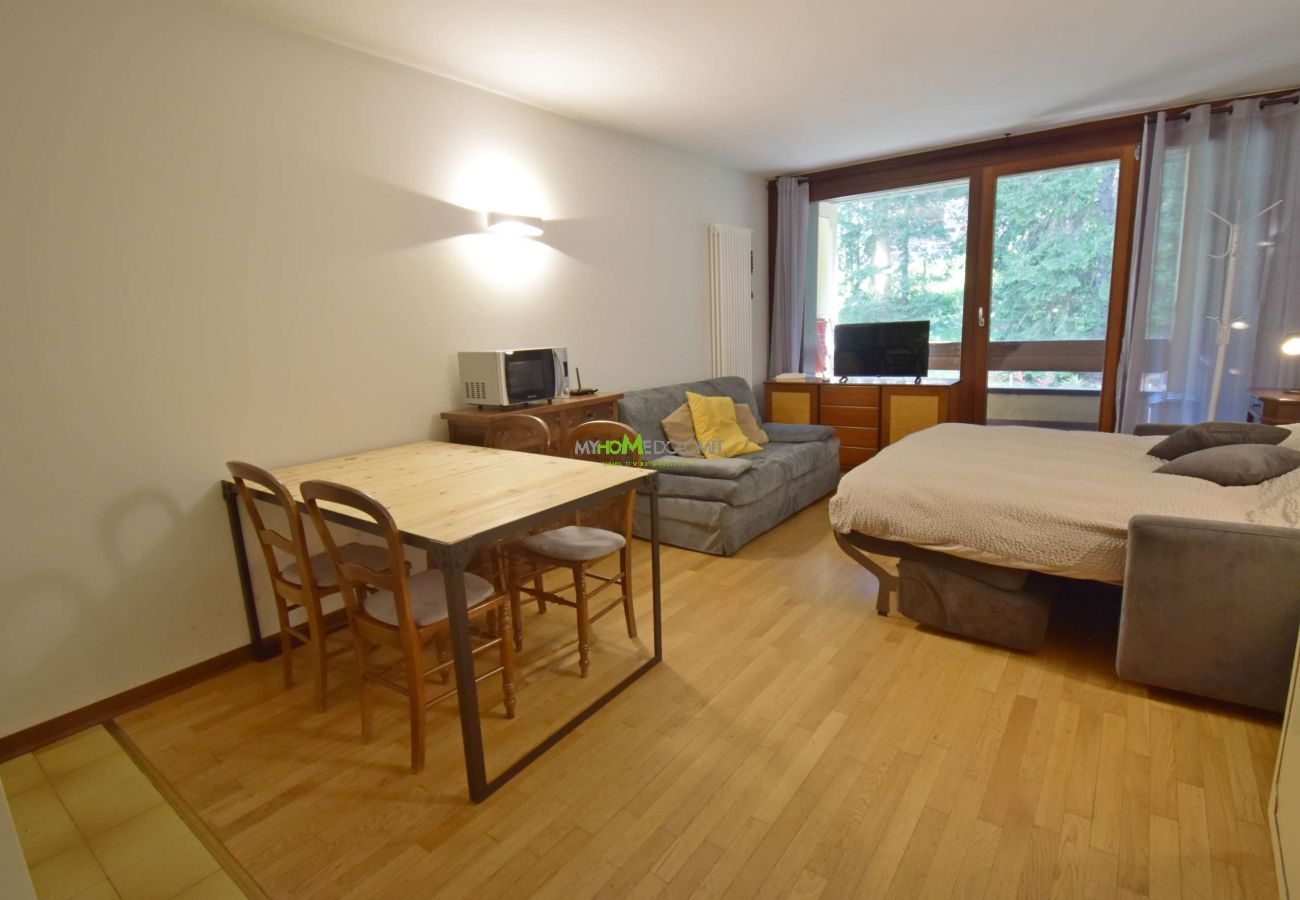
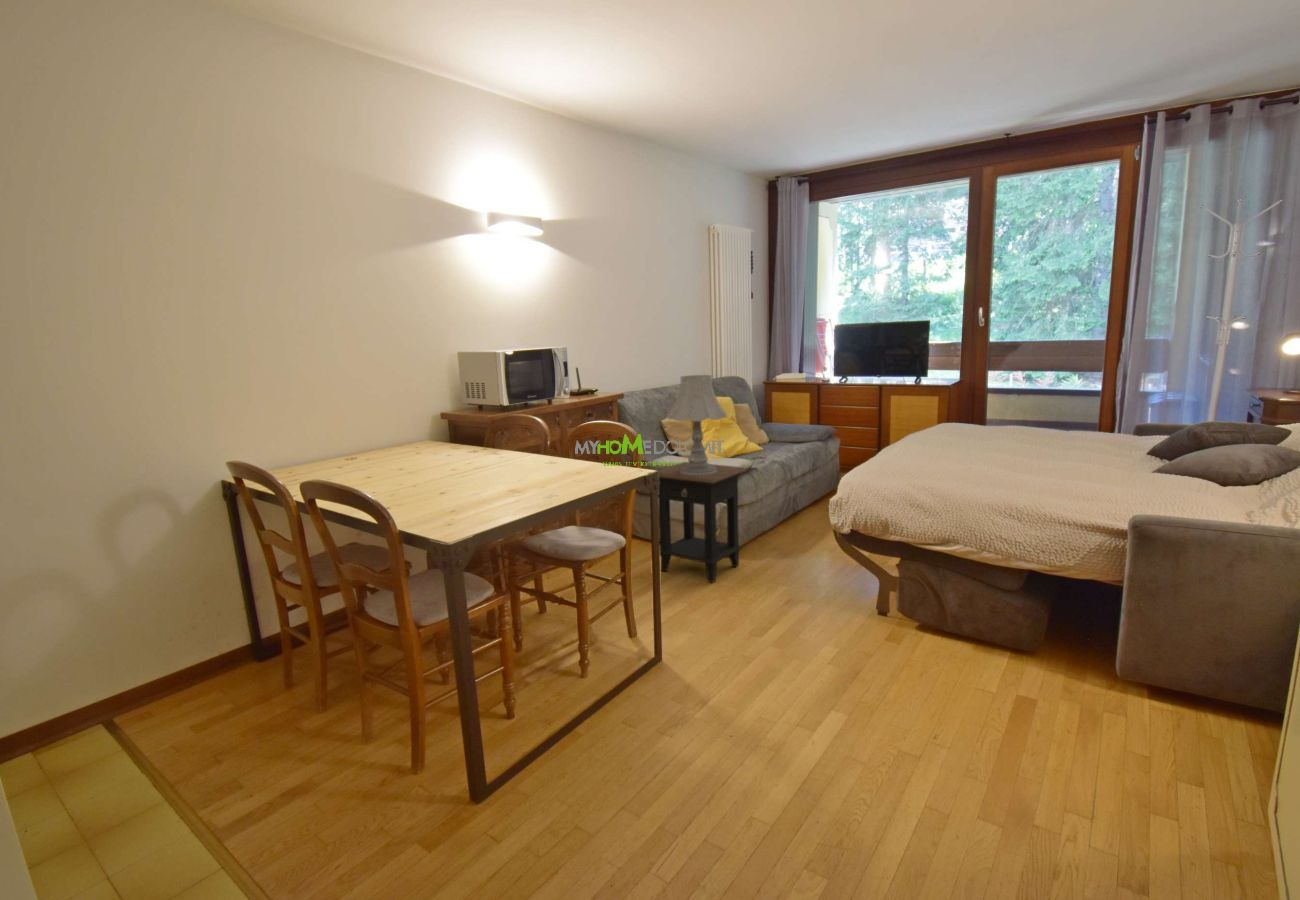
+ side table [656,461,748,583]
+ table lamp [666,374,728,475]
